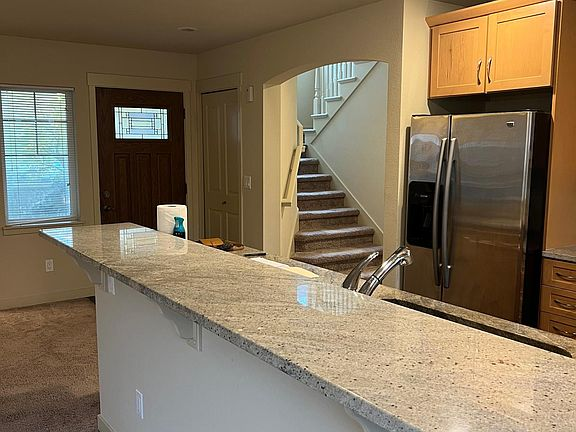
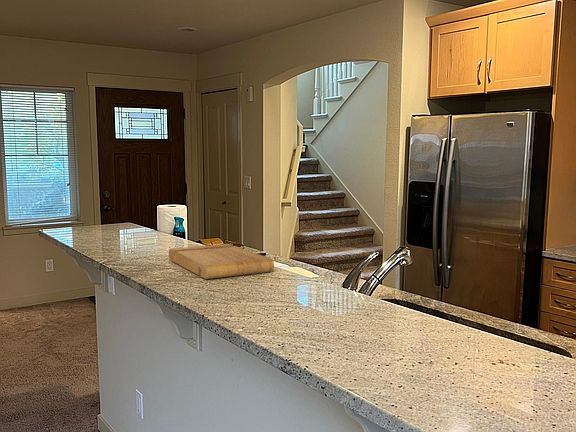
+ cutting board [168,243,275,280]
